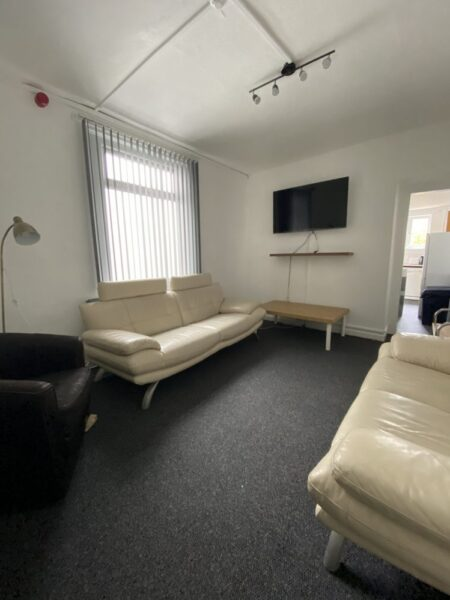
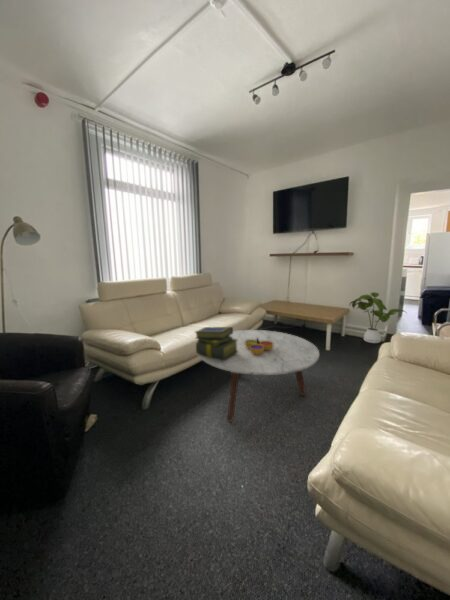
+ decorative bowl [245,338,273,355]
+ stack of books [194,326,239,360]
+ house plant [348,291,409,344]
+ coffee table [197,329,320,423]
